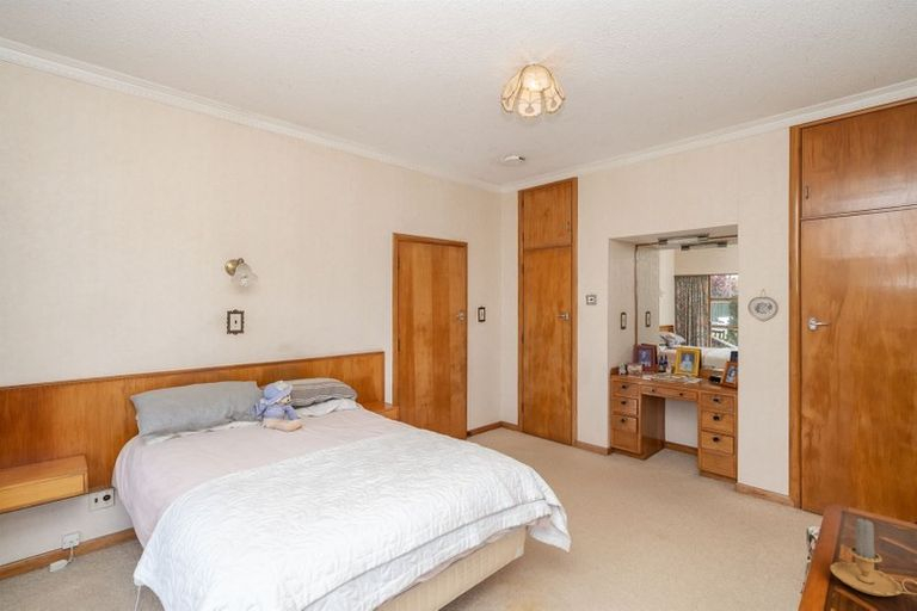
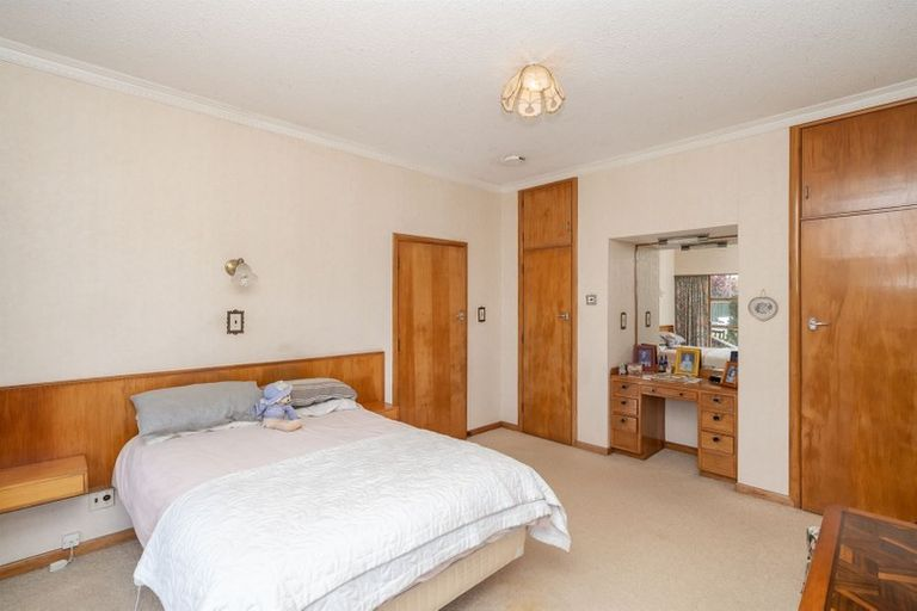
- candle [829,516,917,598]
